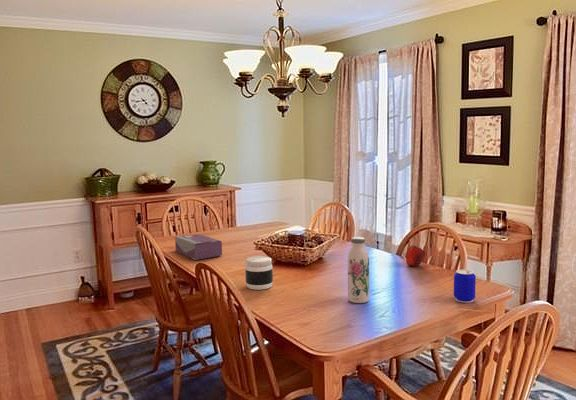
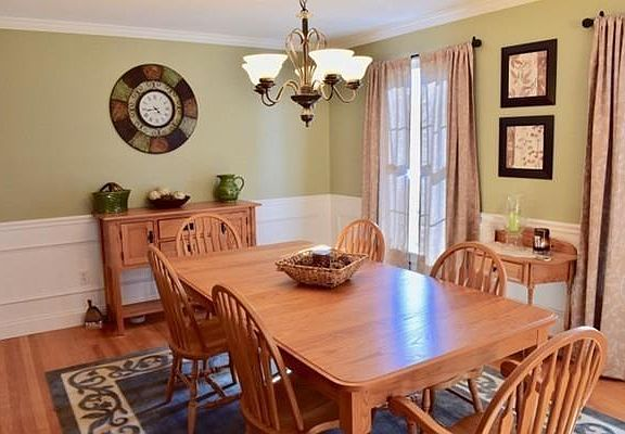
- jar [244,255,274,291]
- tissue box [174,233,223,261]
- apple [405,244,427,268]
- beer can [453,269,477,304]
- water bottle [347,236,370,304]
